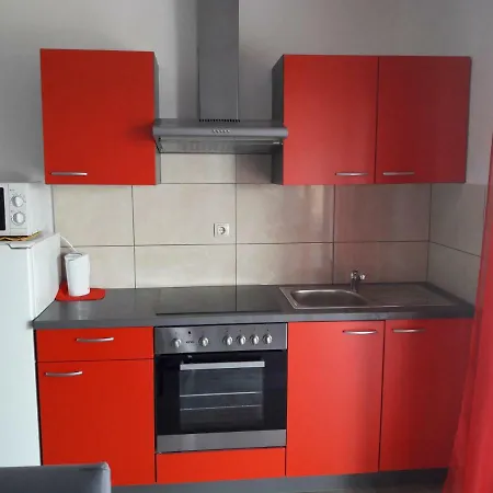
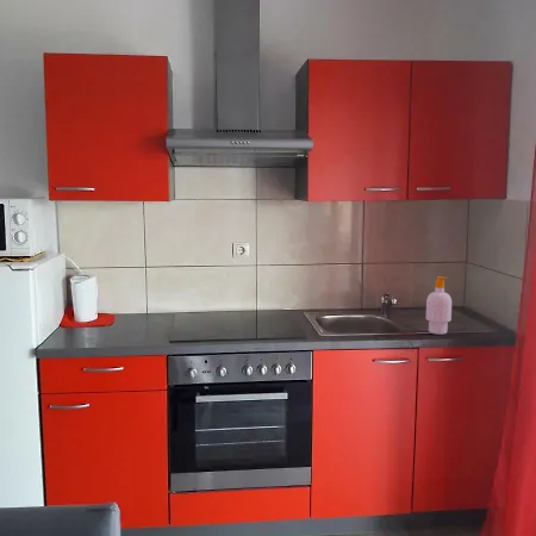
+ soap bottle [425,275,453,336]
